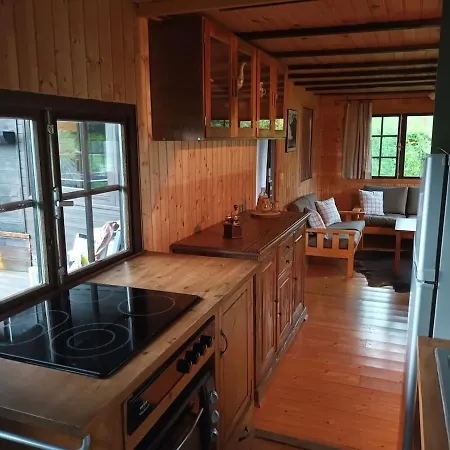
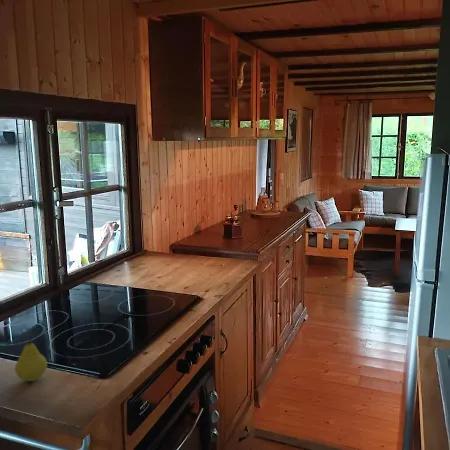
+ fruit [14,336,48,382]
